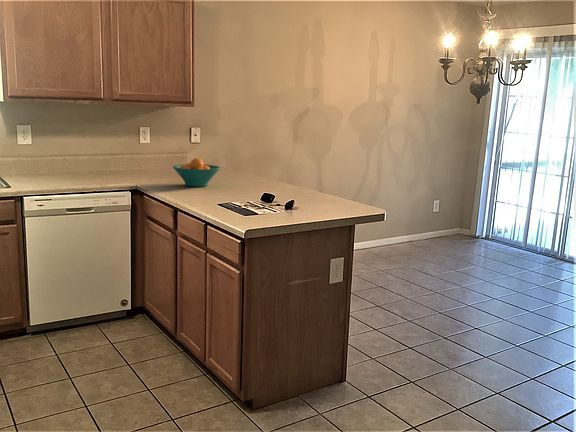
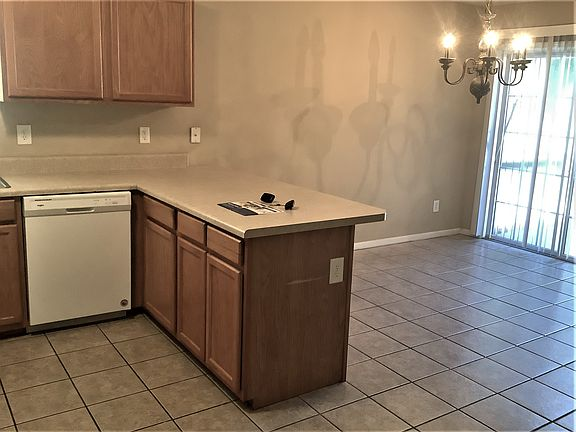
- fruit bowl [172,157,221,188]
